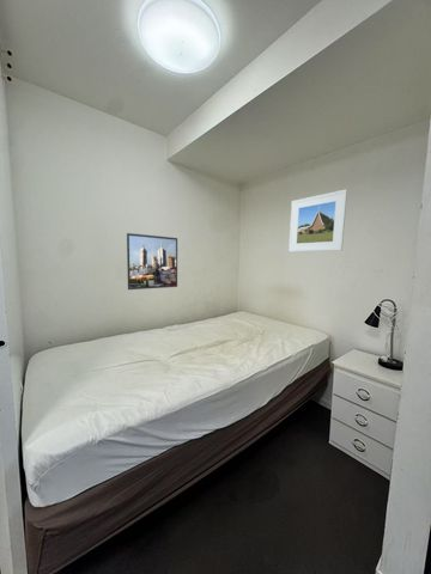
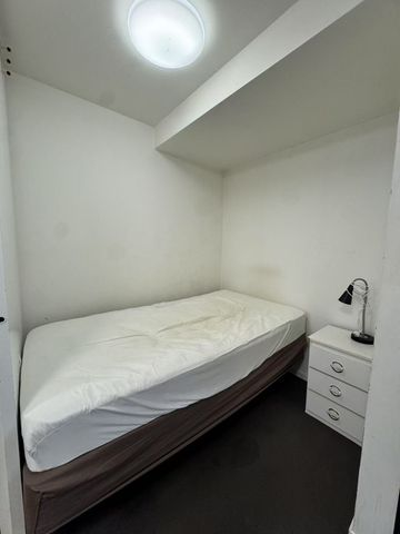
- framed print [126,232,178,291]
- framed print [287,189,348,252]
